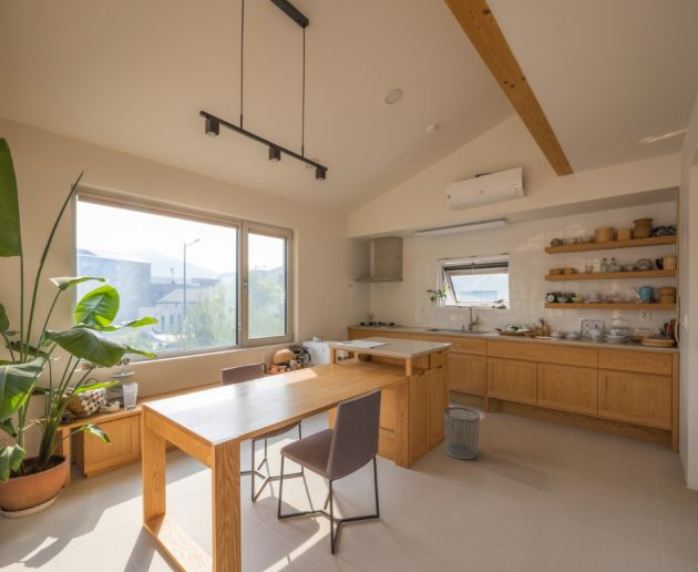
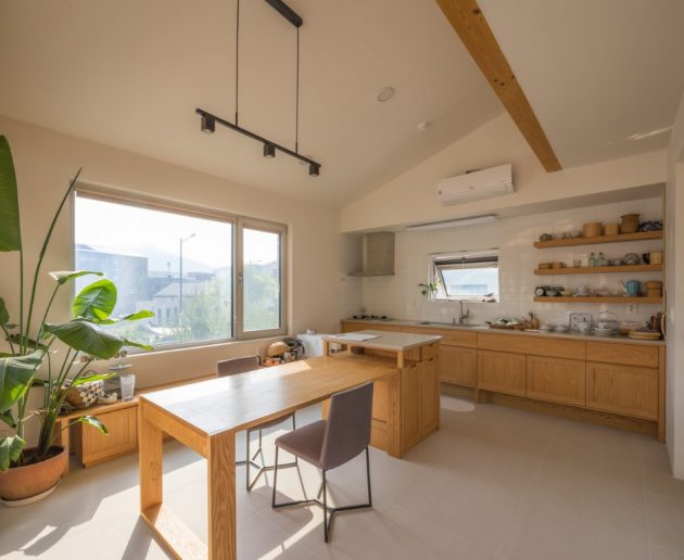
- waste bin [443,406,481,461]
